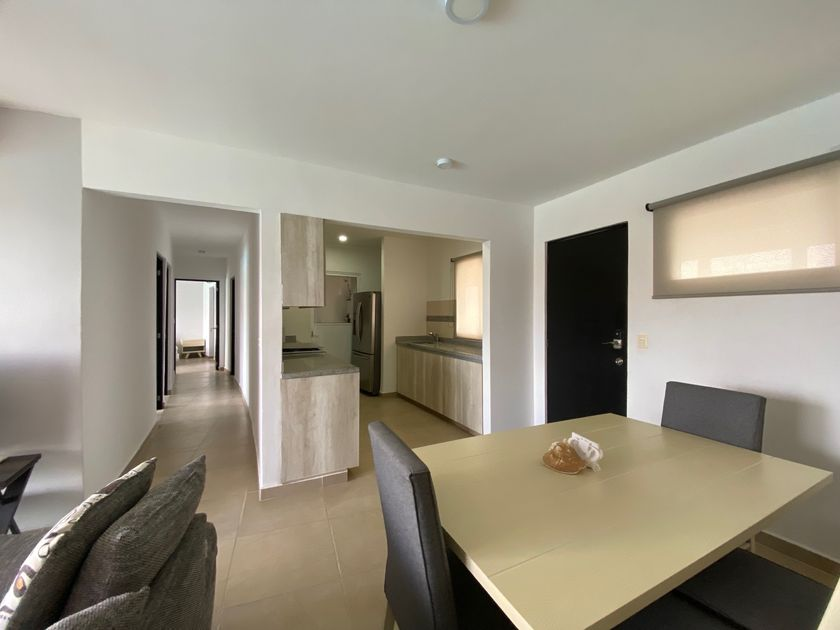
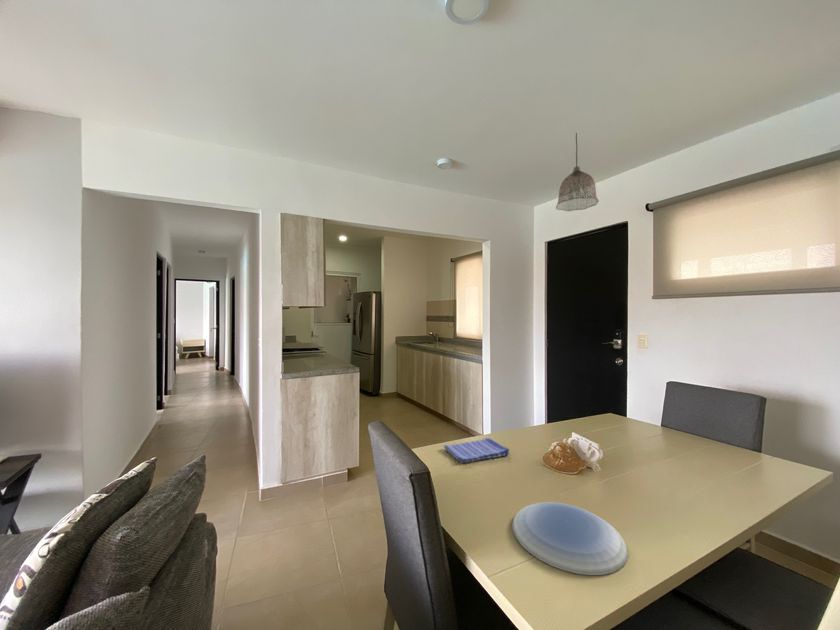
+ pendant lamp [555,132,600,212]
+ dish towel [443,437,510,465]
+ plate [511,501,629,576]
